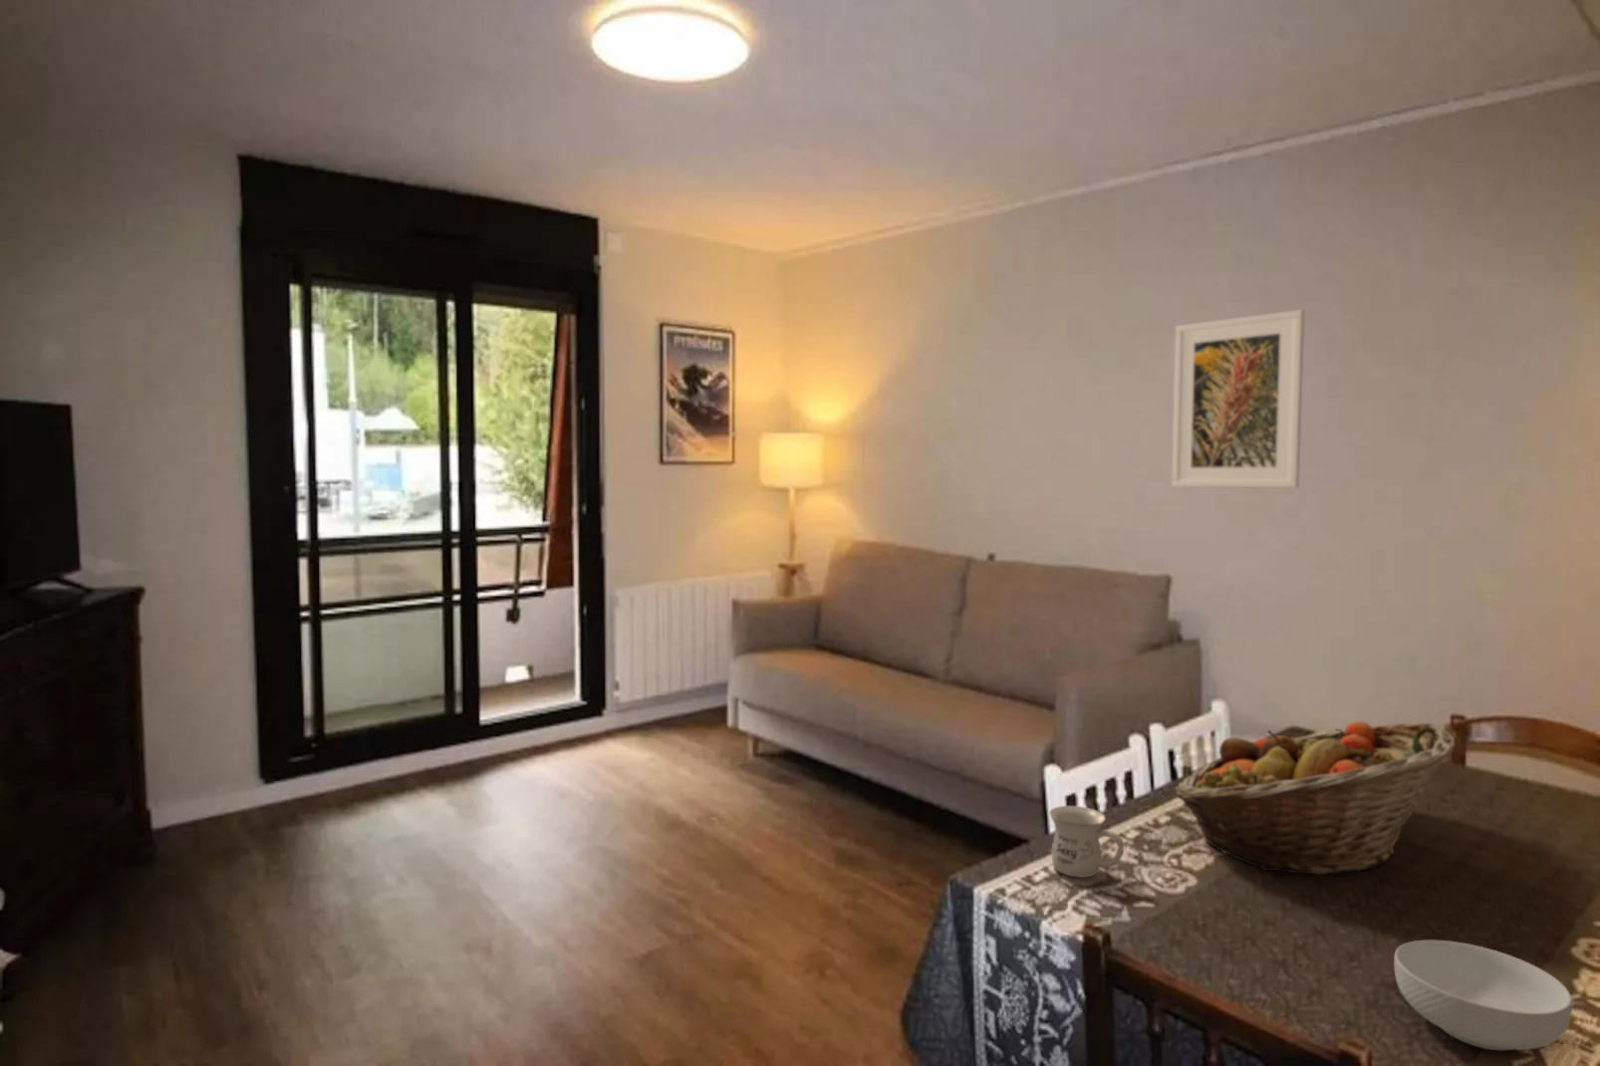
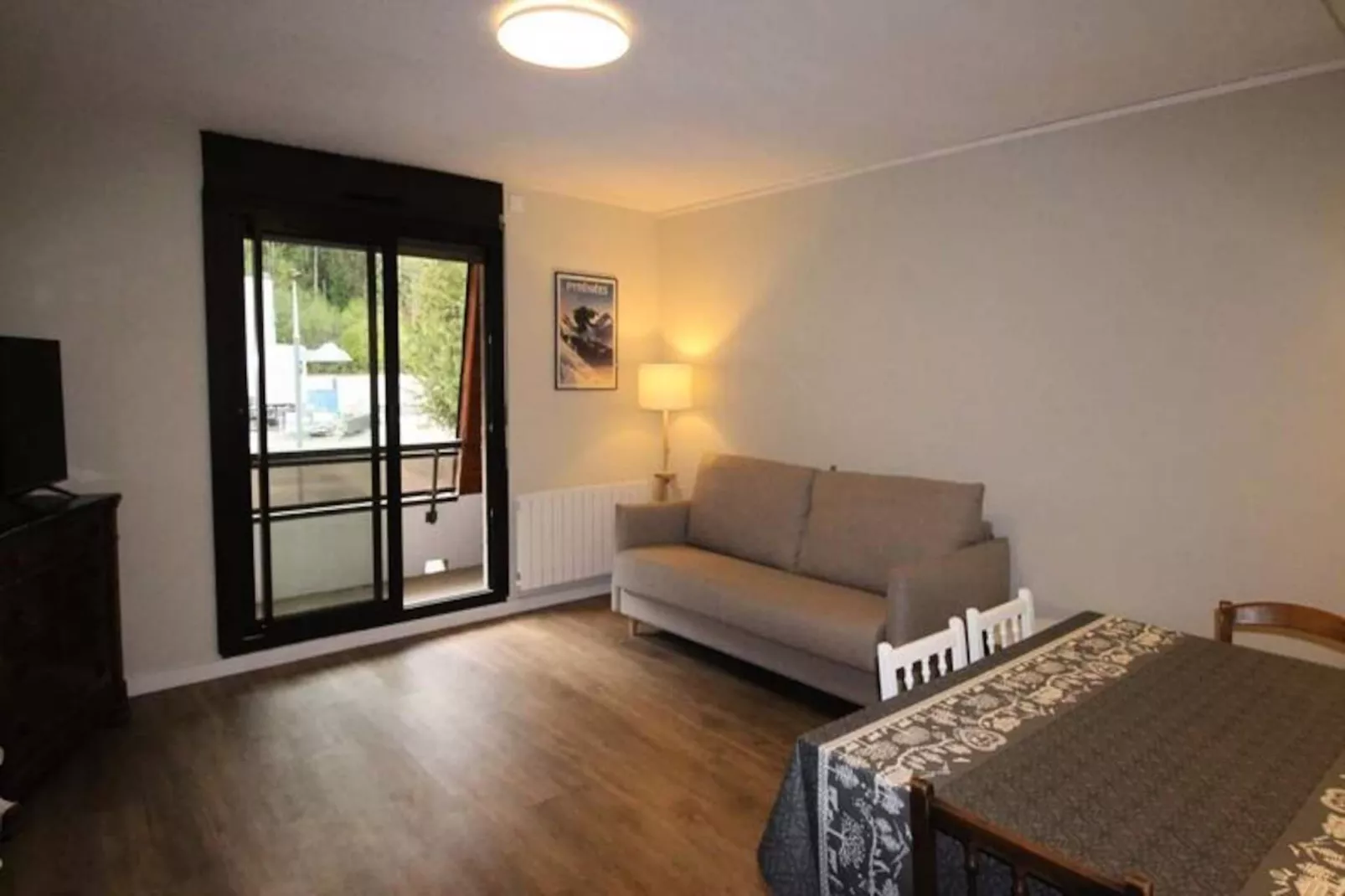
- cereal bowl [1393,940,1573,1051]
- fruit basket [1174,720,1456,876]
- mug [1049,805,1125,879]
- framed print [1171,309,1305,489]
